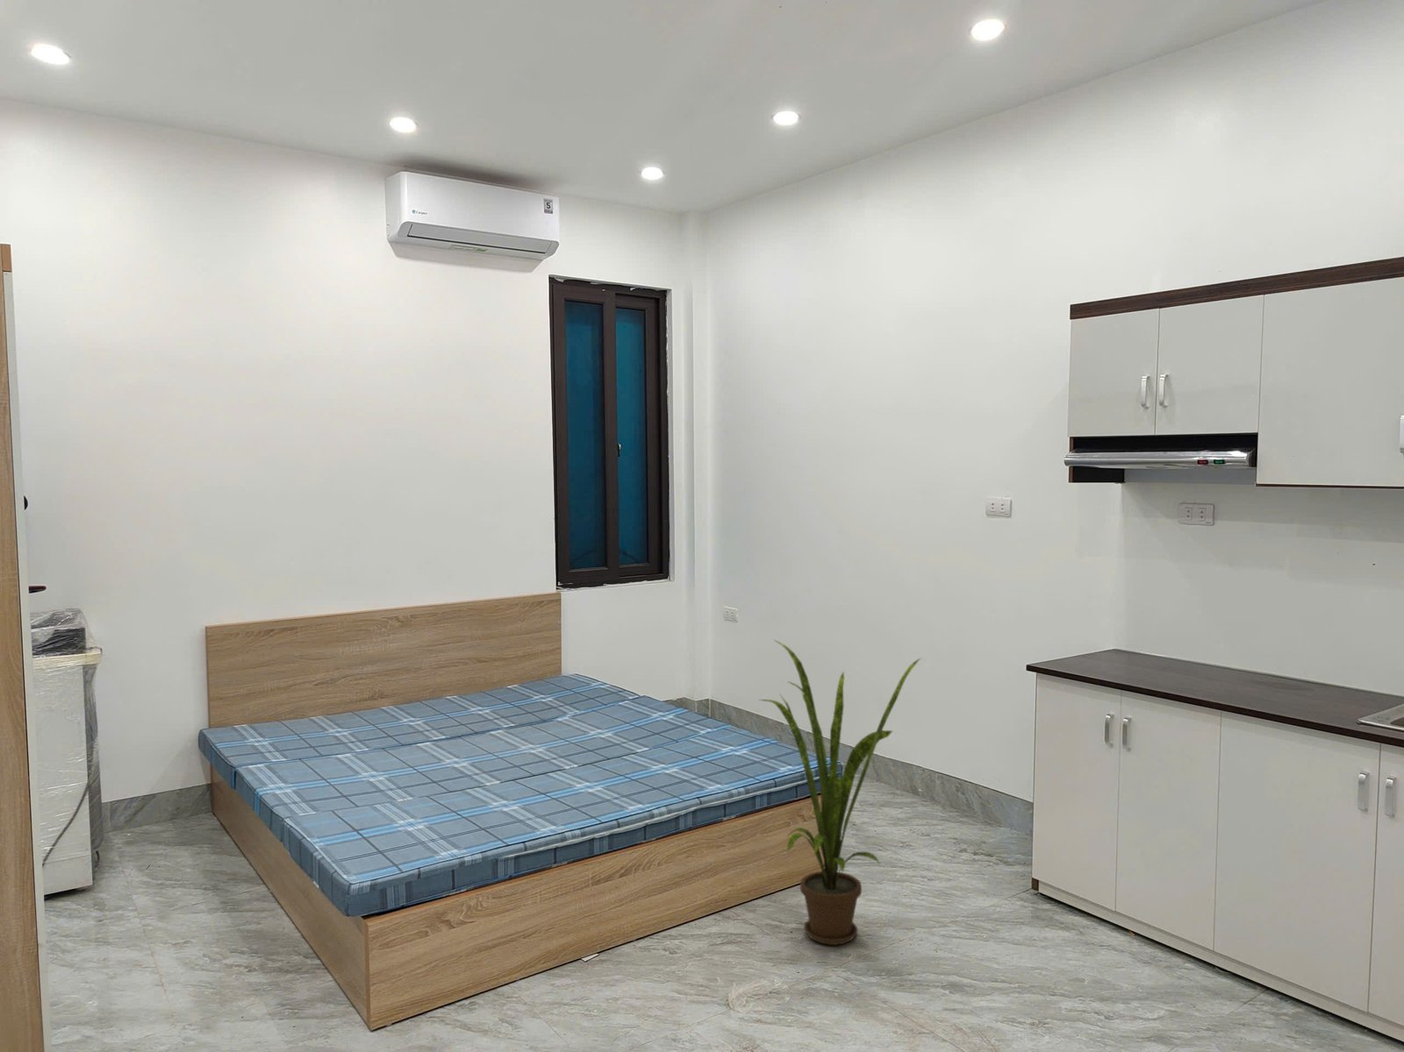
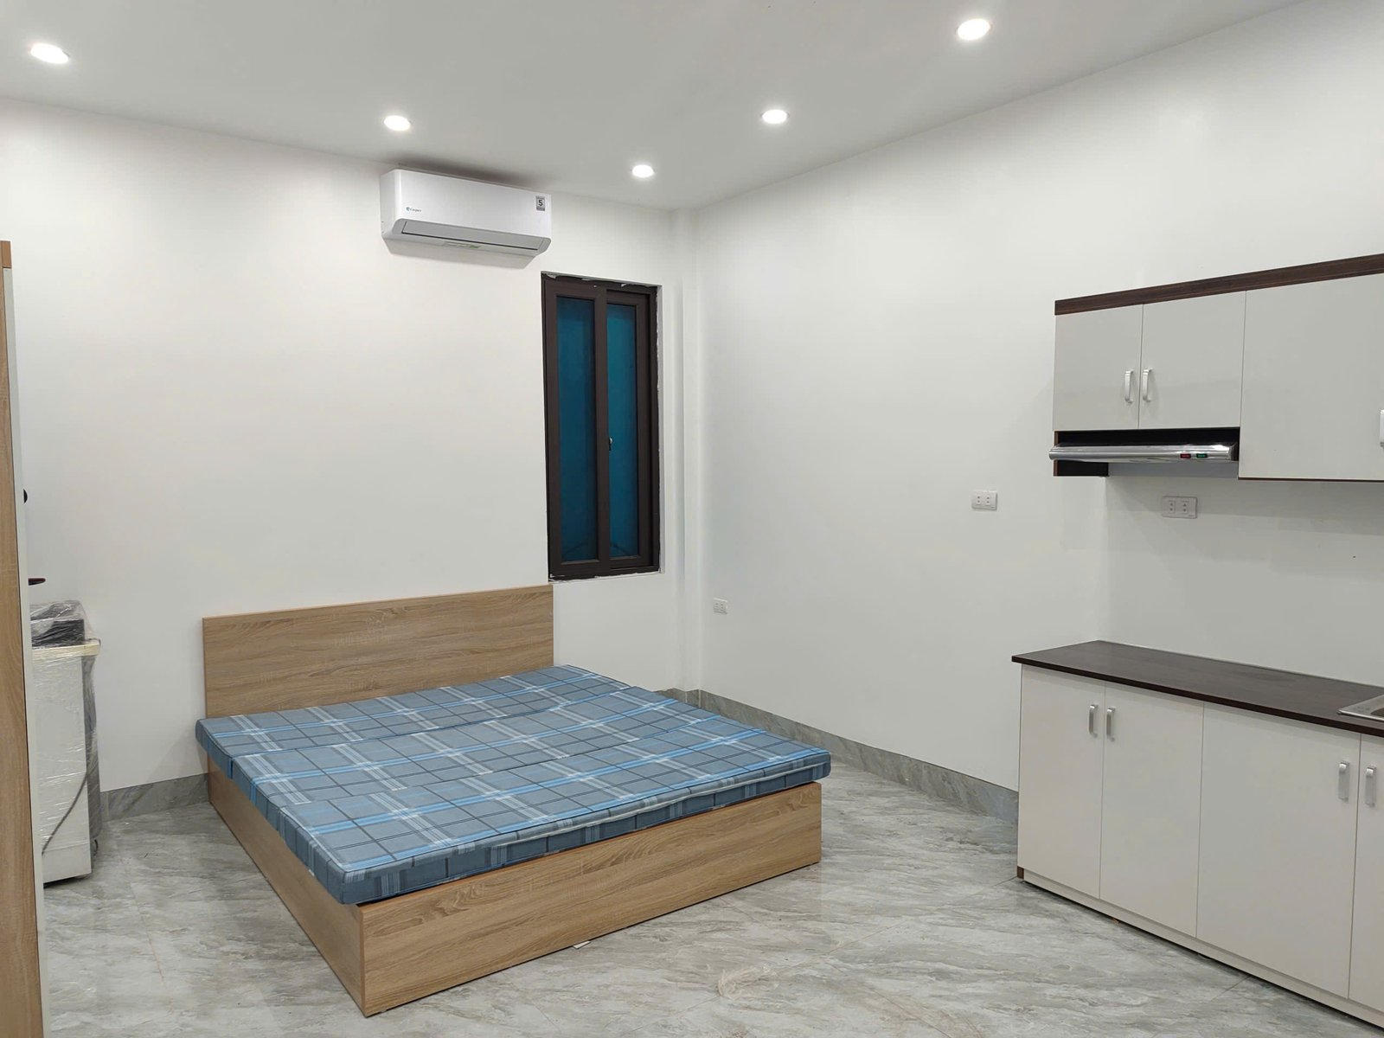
- house plant [758,639,924,946]
